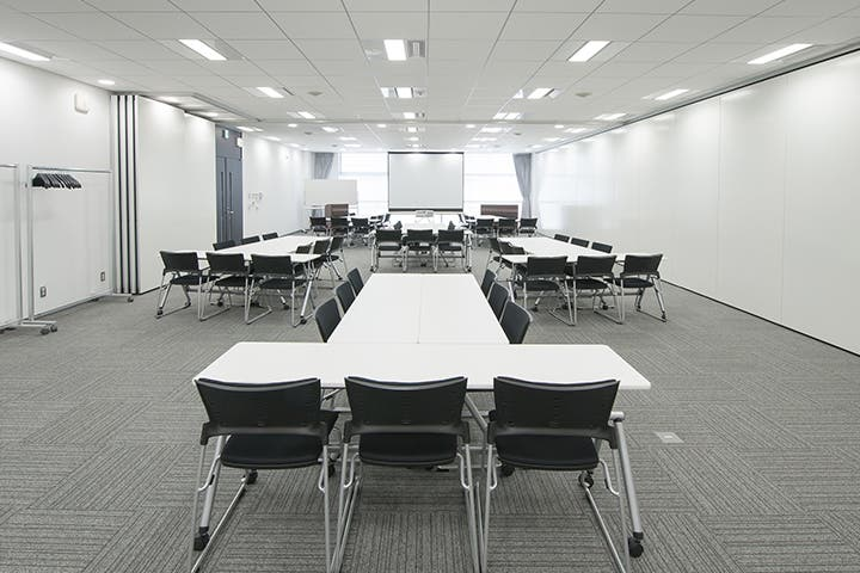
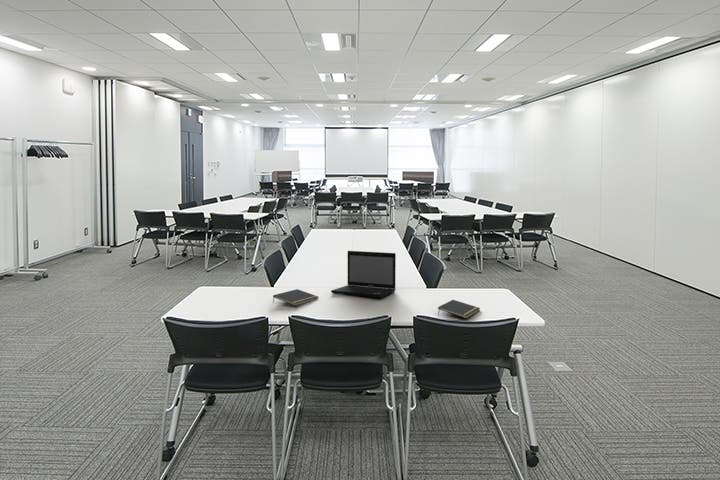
+ laptop [330,250,397,299]
+ notepad [272,288,319,307]
+ notepad [437,299,481,319]
